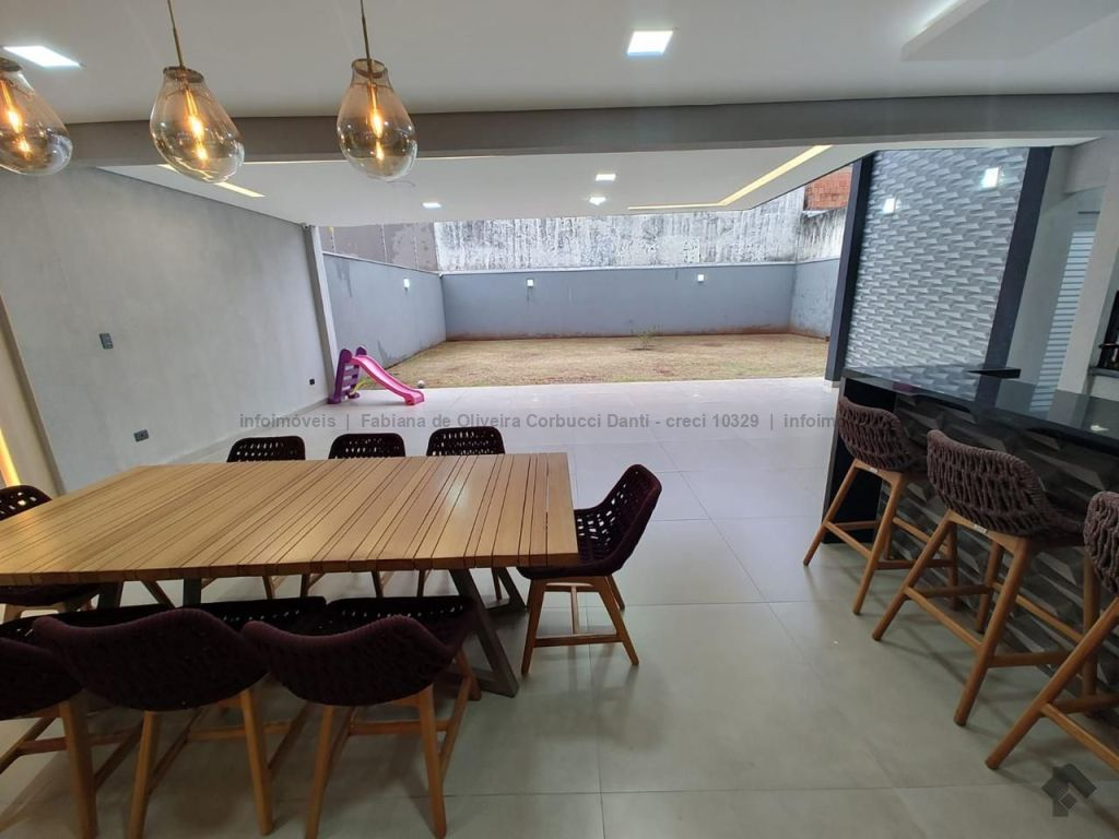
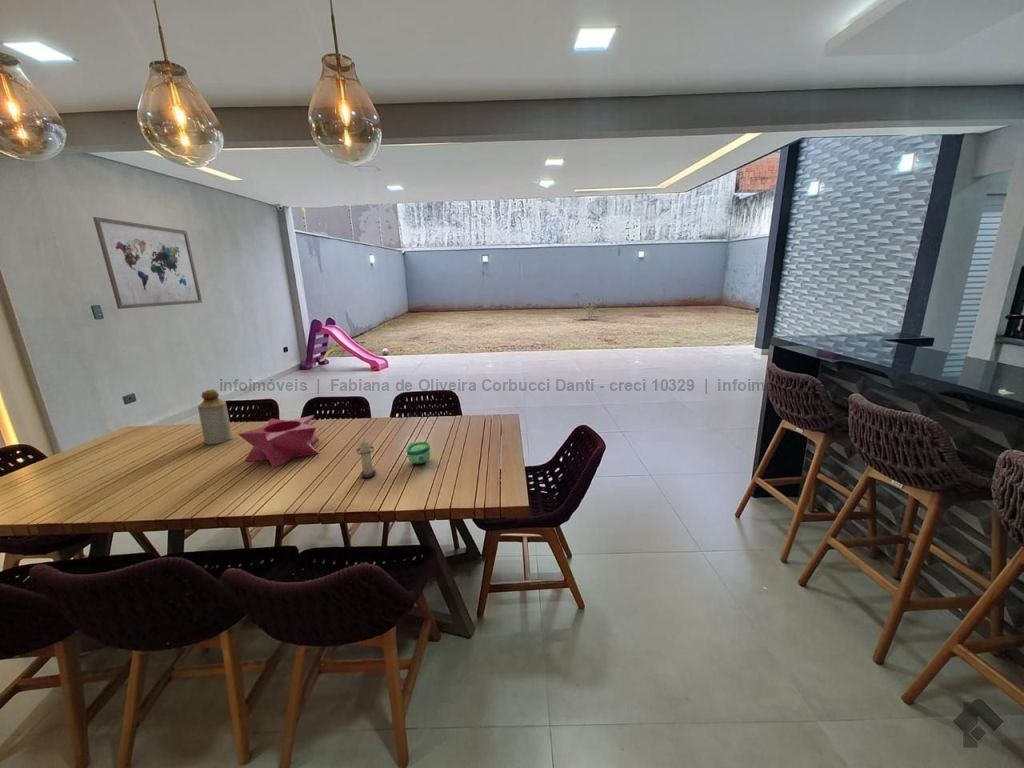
+ candle [355,437,377,479]
+ bottle [197,388,233,445]
+ cup [405,441,432,465]
+ wall art [92,216,203,310]
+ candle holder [237,414,321,469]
